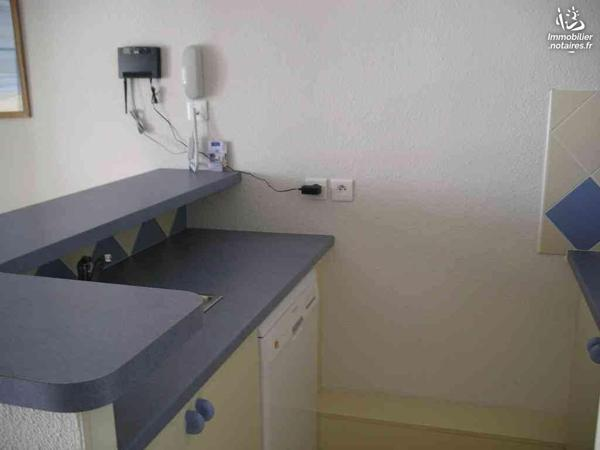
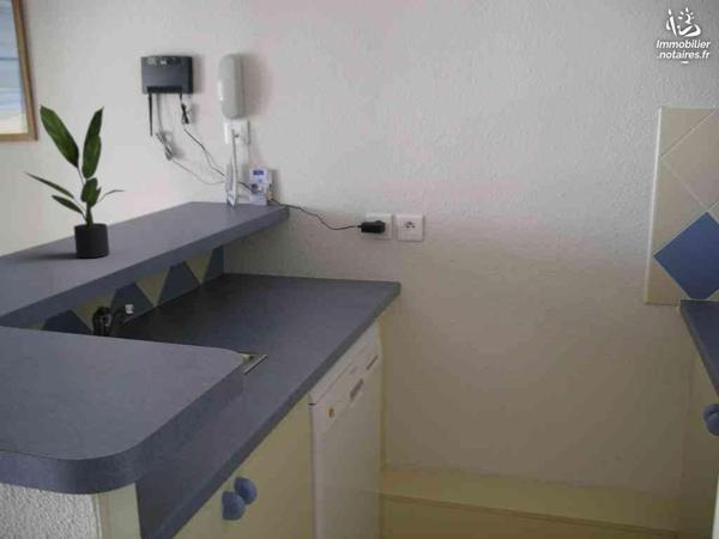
+ potted plant [24,104,126,259]
